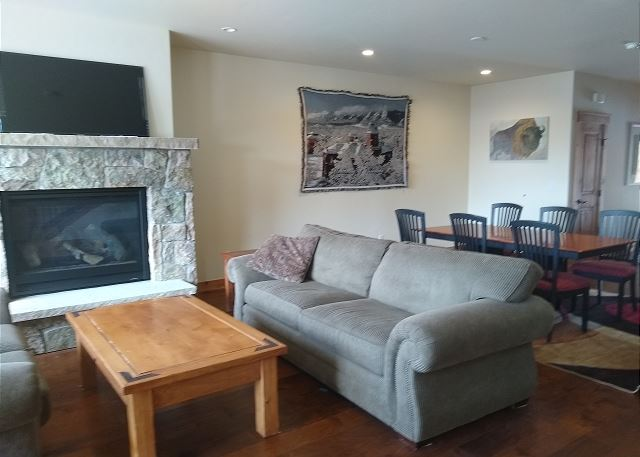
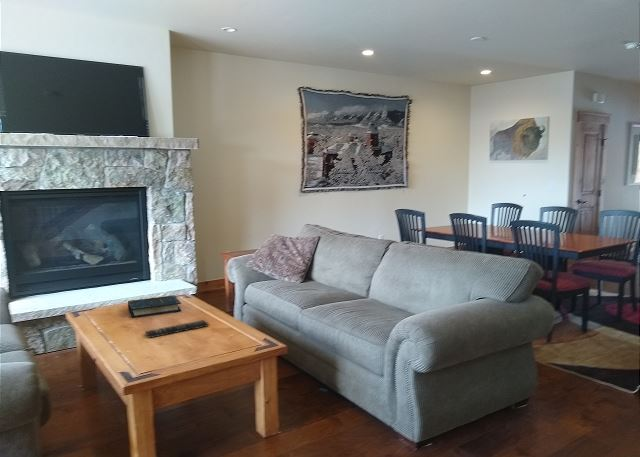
+ remote control [144,319,210,339]
+ book [127,294,182,319]
